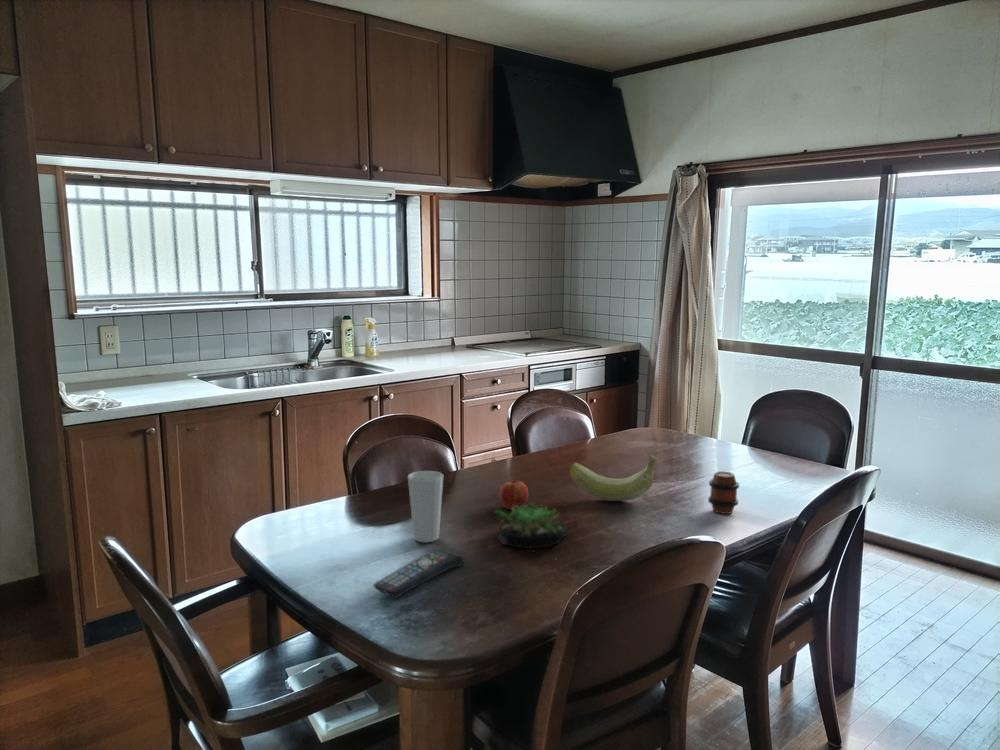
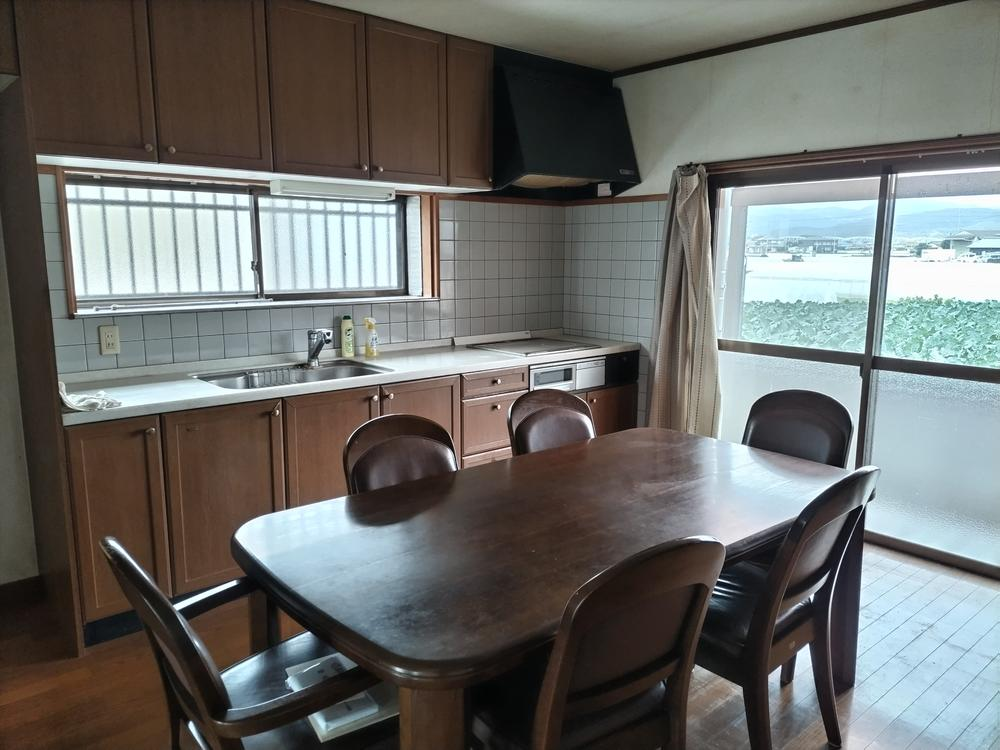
- fruit [498,478,529,511]
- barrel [707,470,740,515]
- succulent plant [494,502,568,550]
- banana [569,454,659,502]
- cup [407,470,444,543]
- remote control [372,548,465,598]
